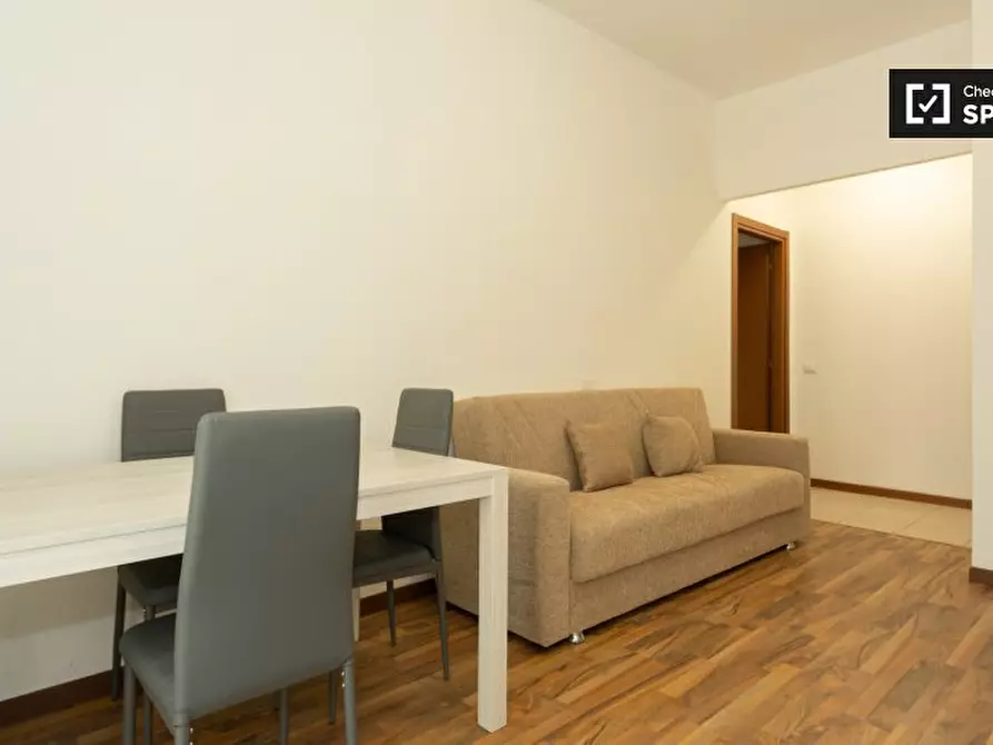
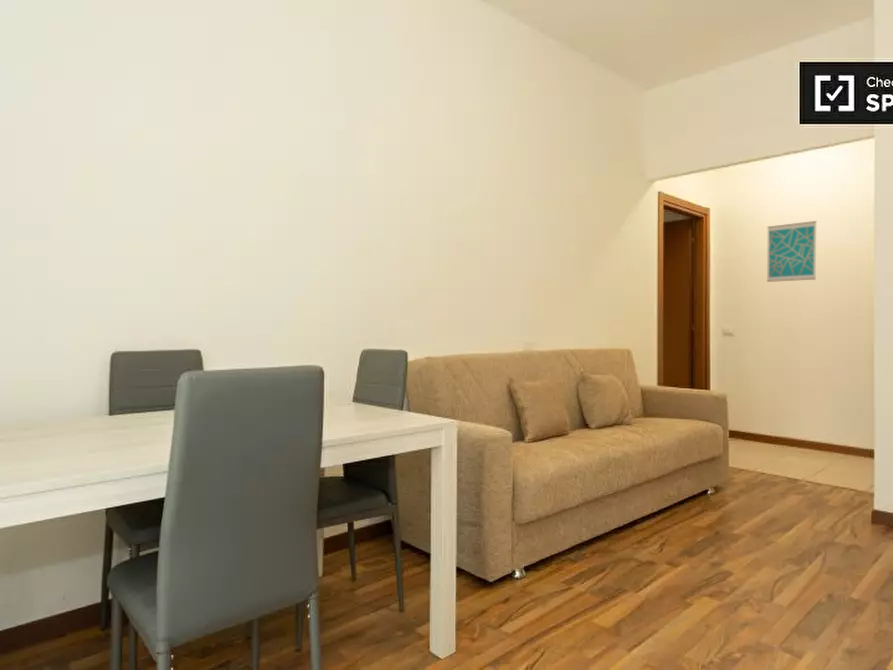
+ wall art [766,220,818,283]
